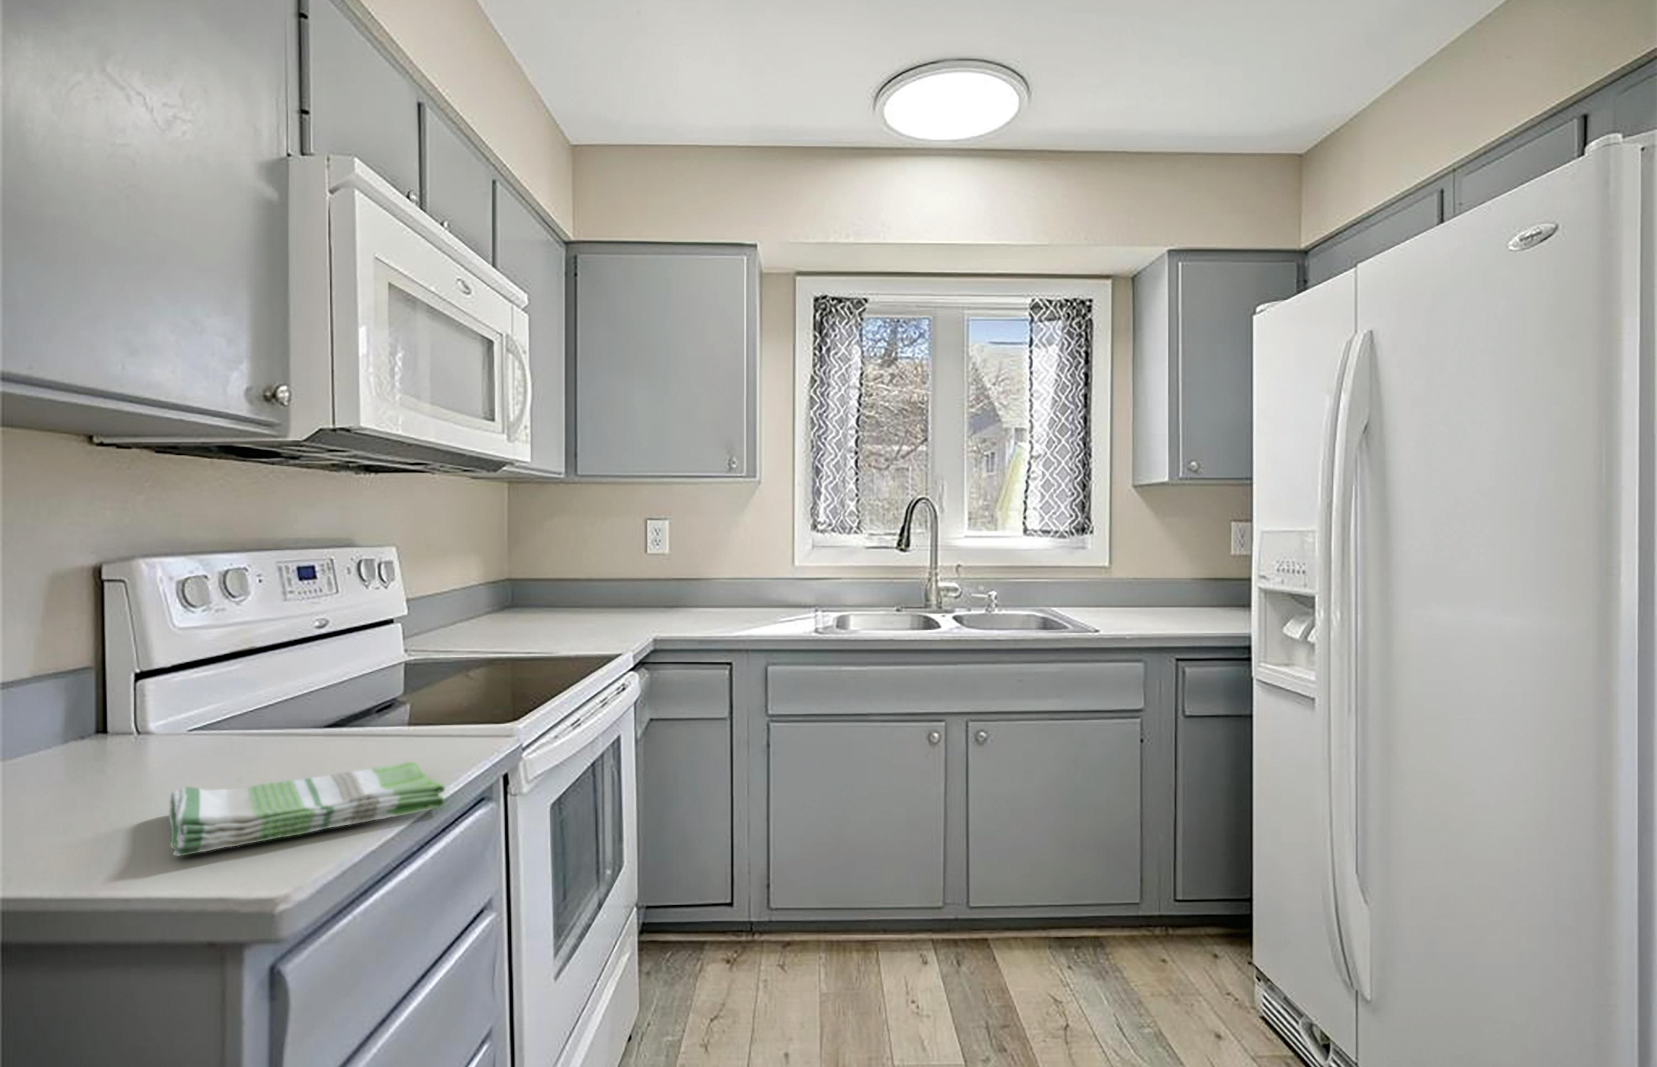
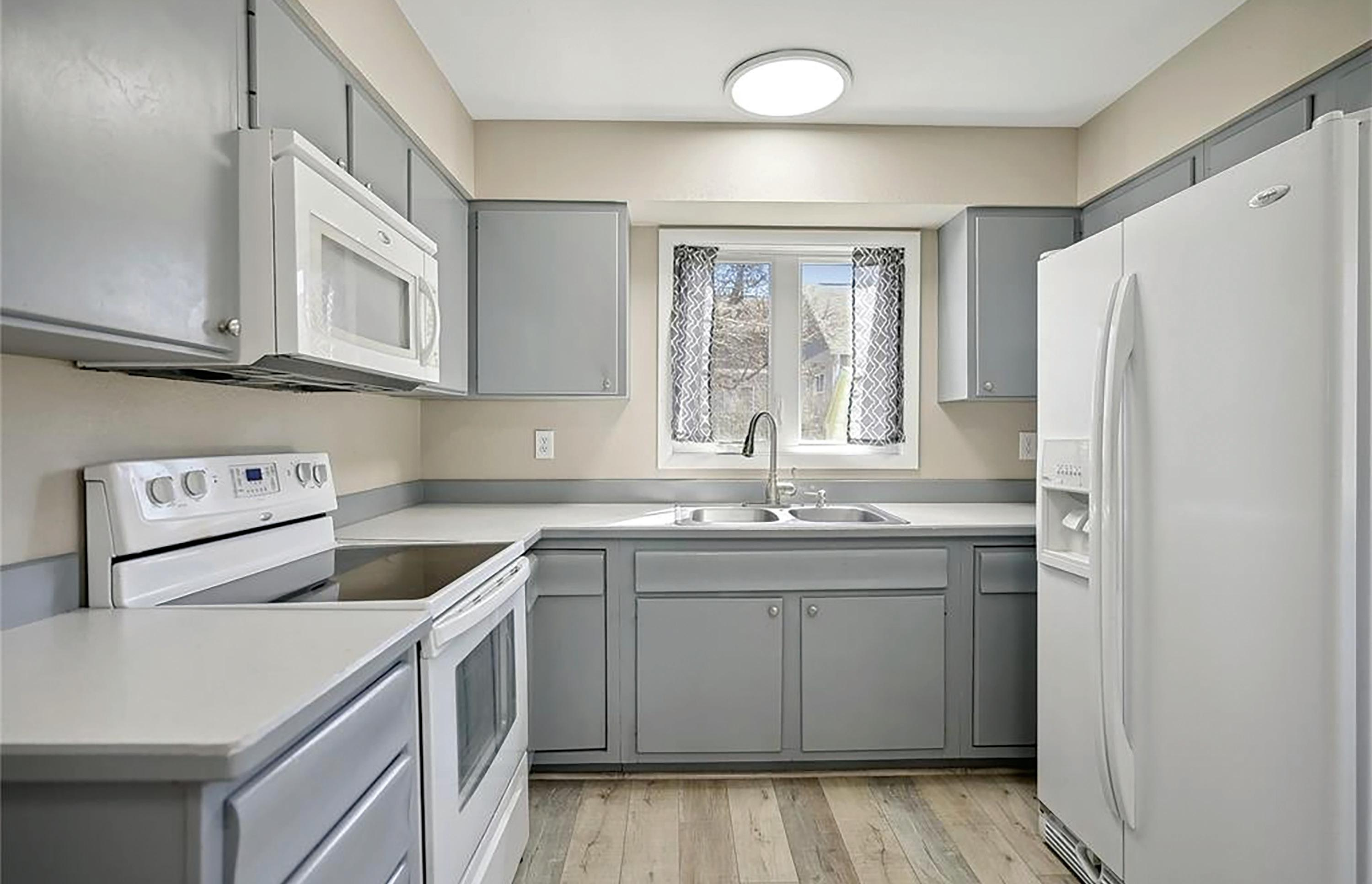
- dish towel [168,762,446,857]
